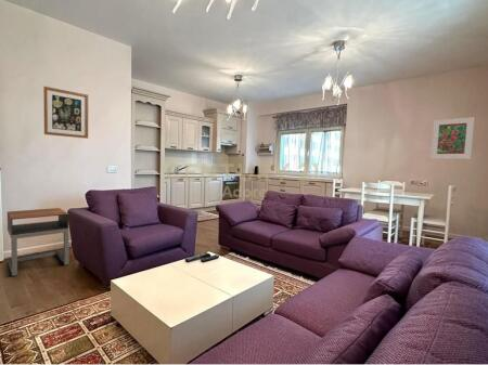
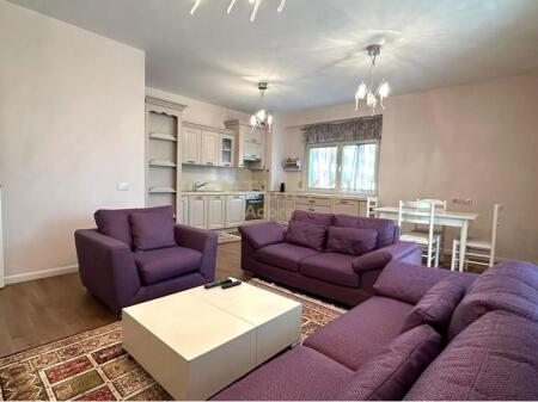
- wall art [42,86,89,140]
- nightstand [7,207,69,277]
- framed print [429,116,475,160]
